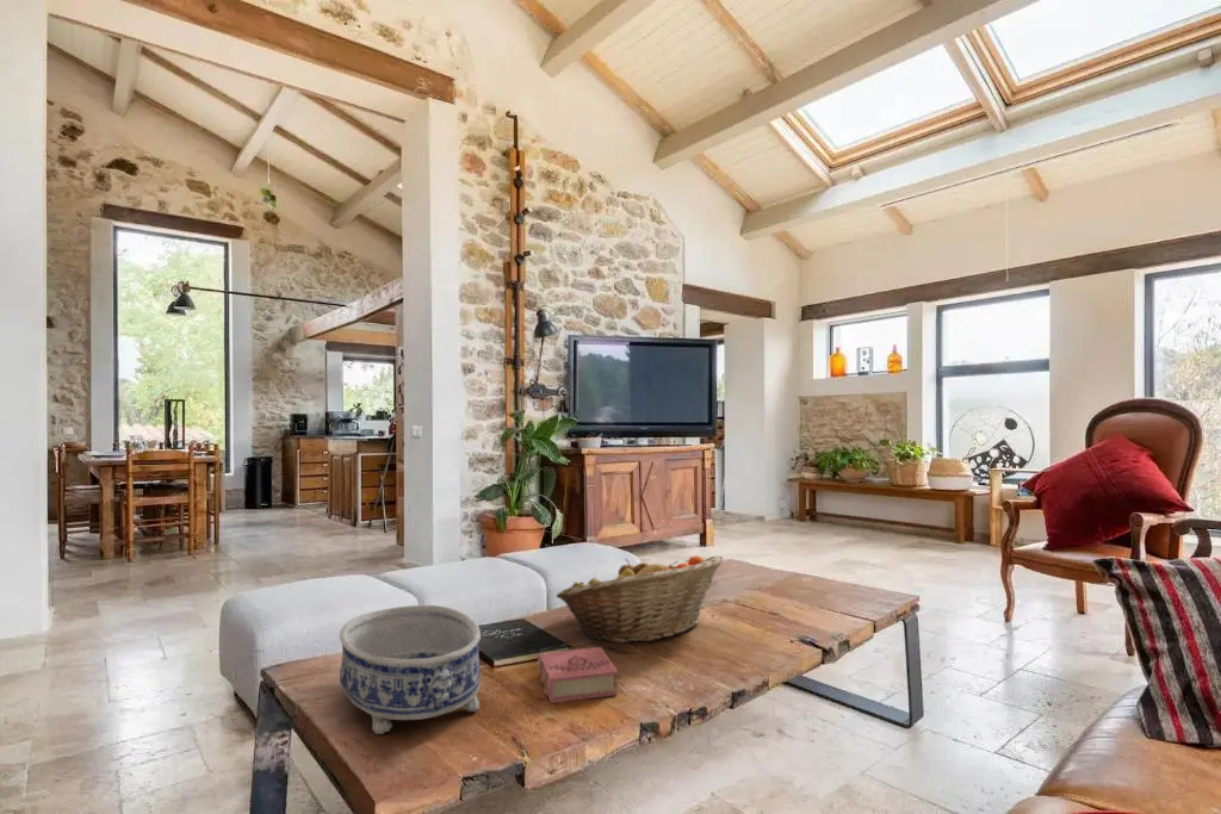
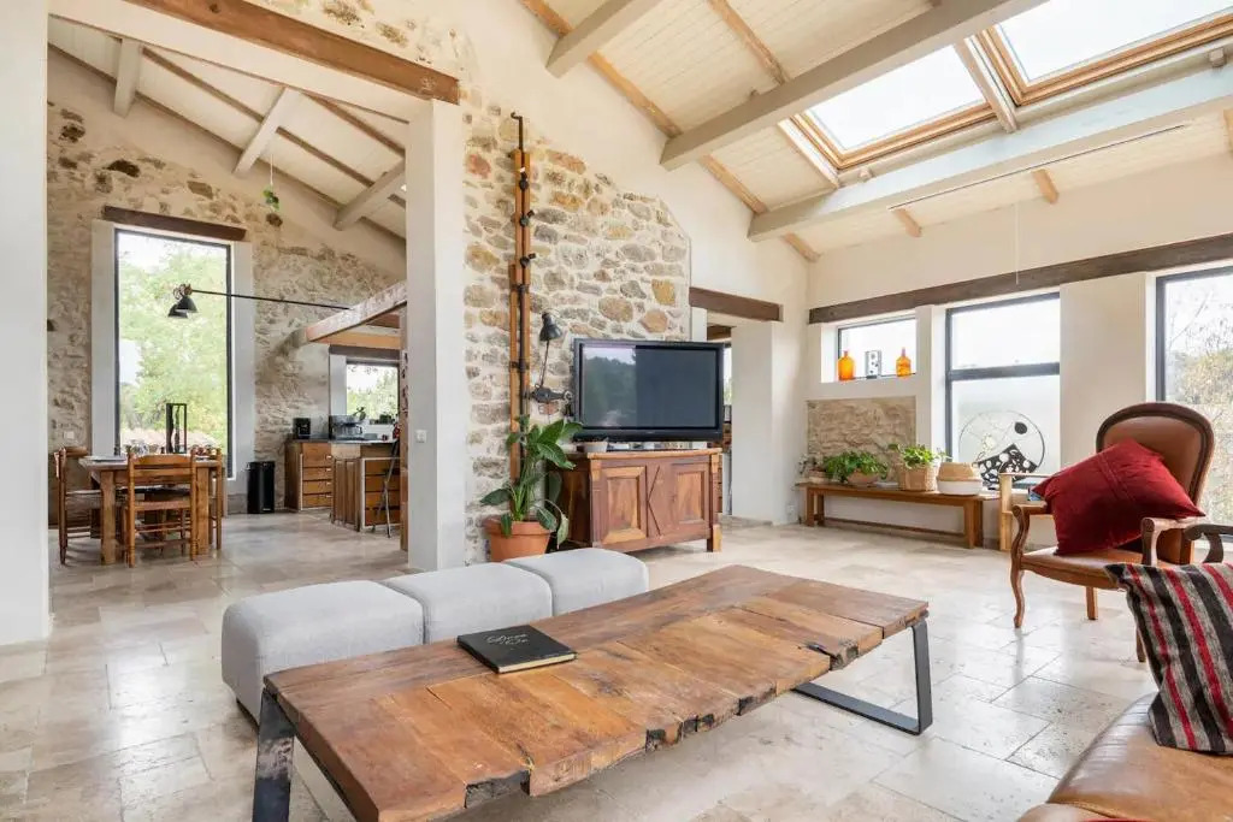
- fruit basket [556,554,725,645]
- book [537,646,619,704]
- decorative bowl [339,604,482,735]
